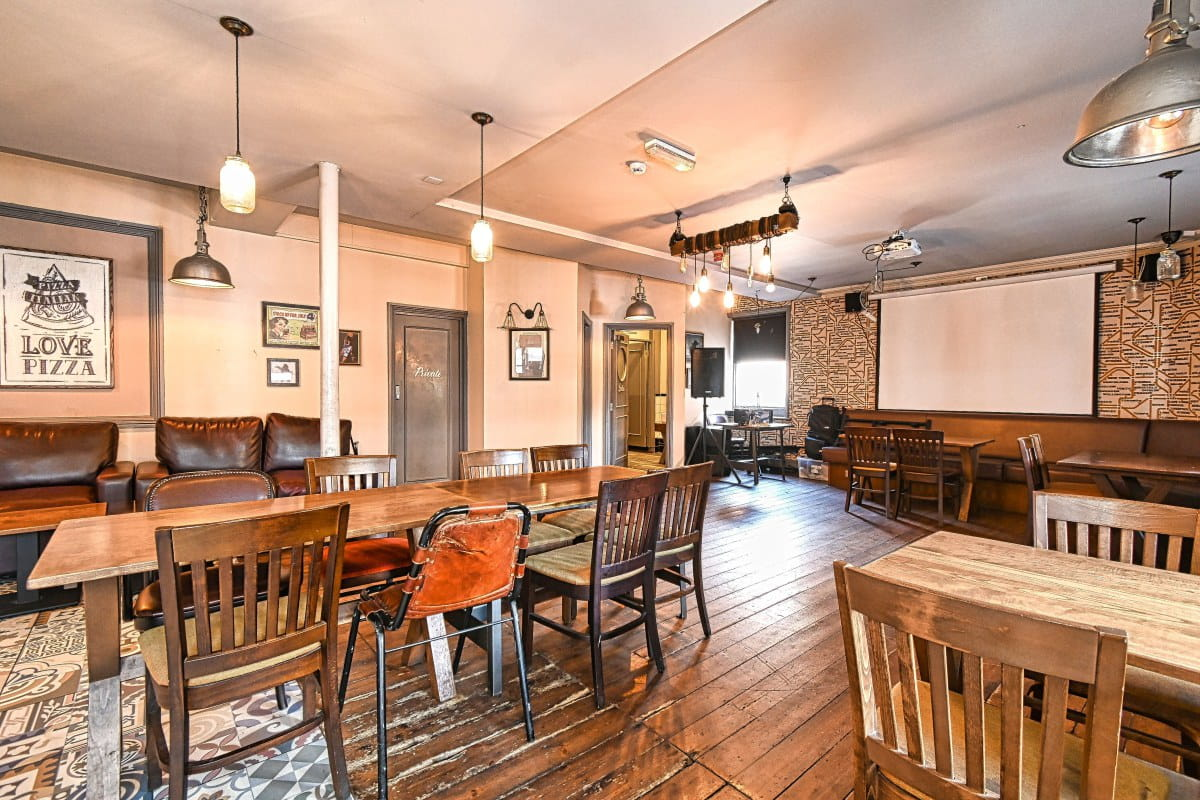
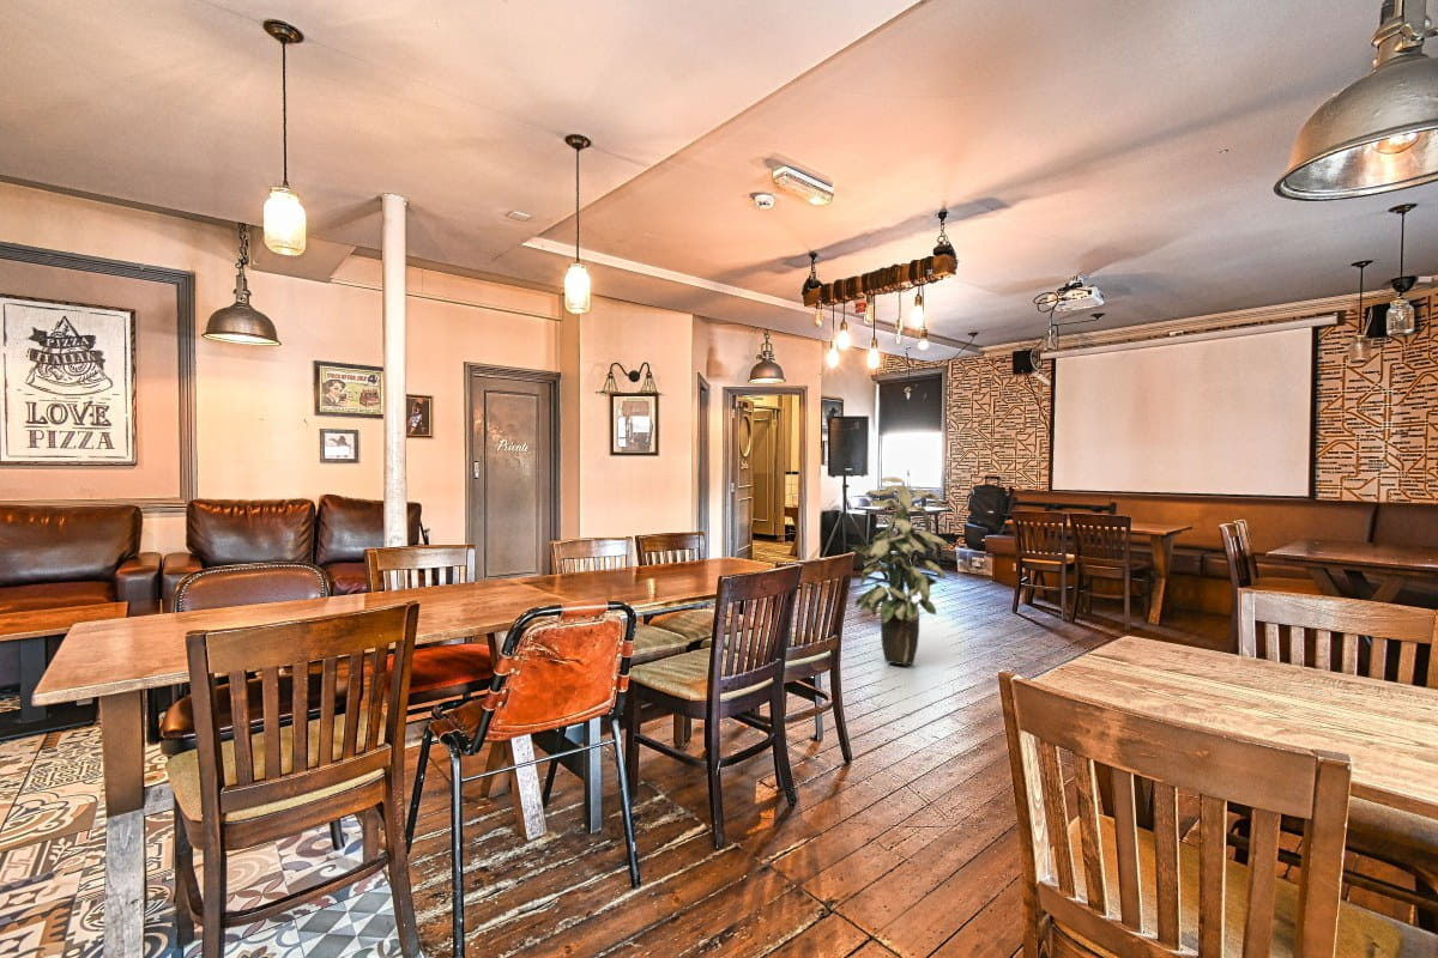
+ indoor plant [852,477,949,666]
